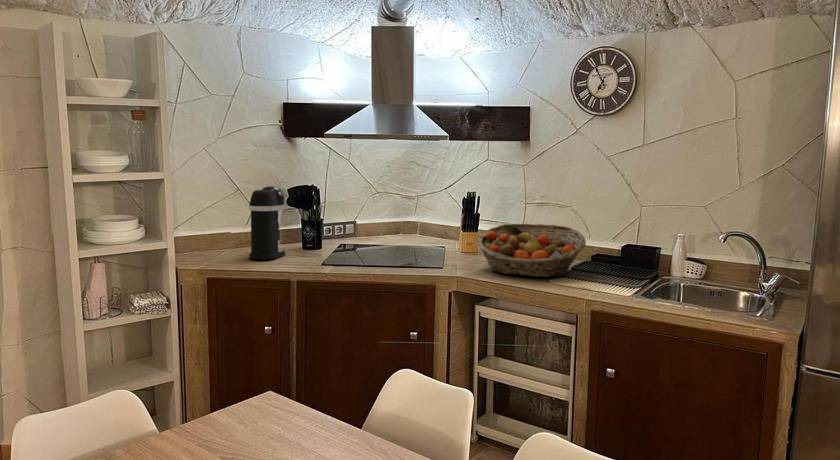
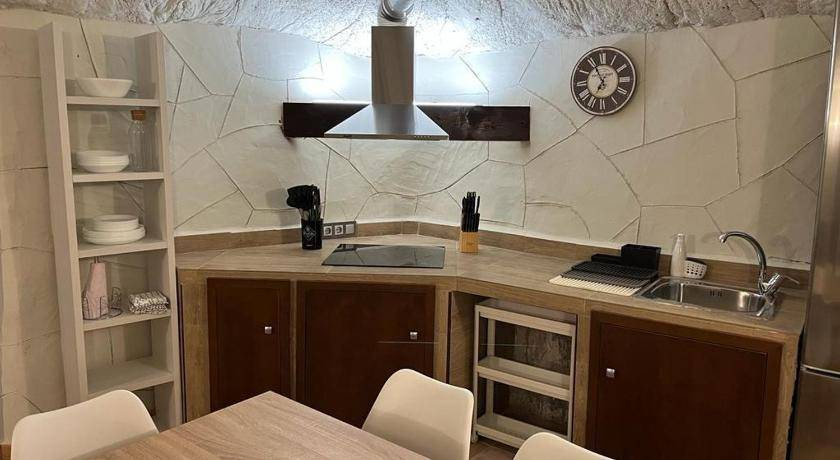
- coffee maker [248,185,286,261]
- fruit basket [476,223,587,278]
